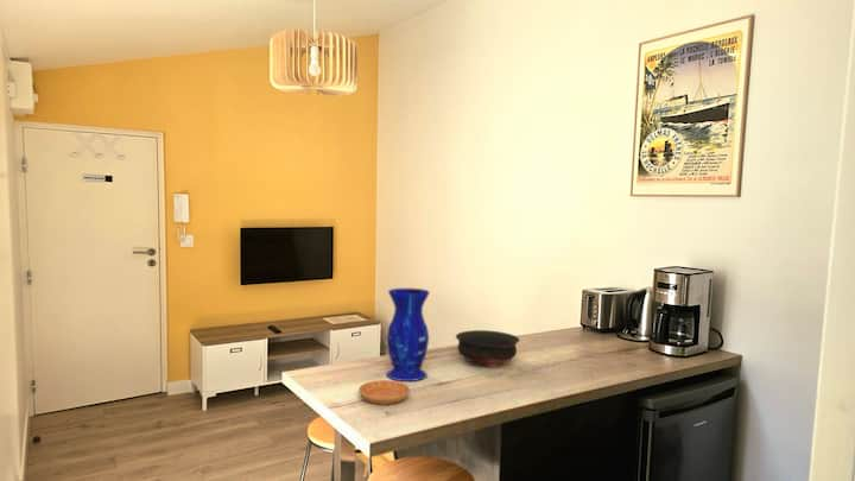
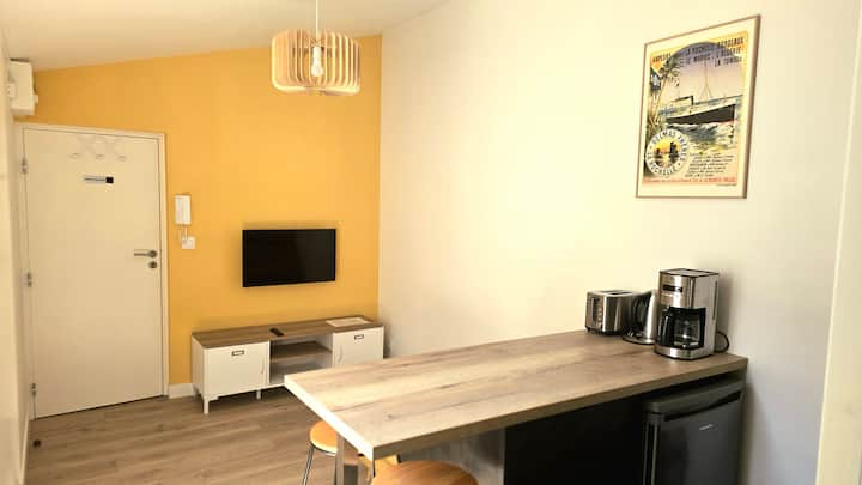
- saucer [357,379,411,405]
- bowl [455,329,520,368]
- vase [385,287,431,382]
